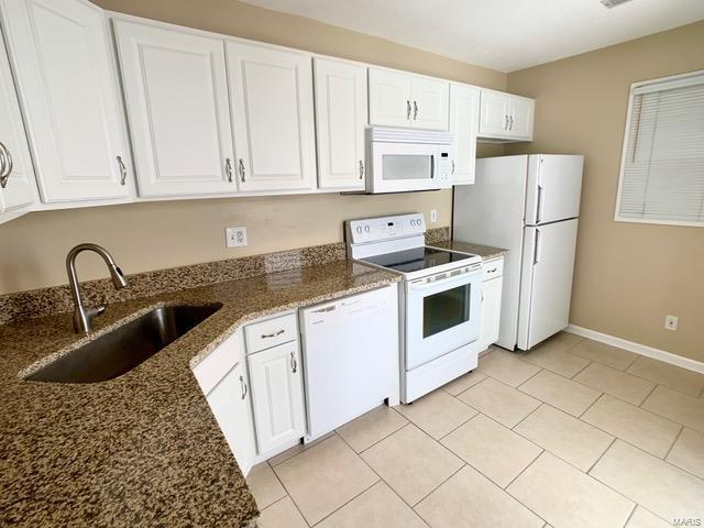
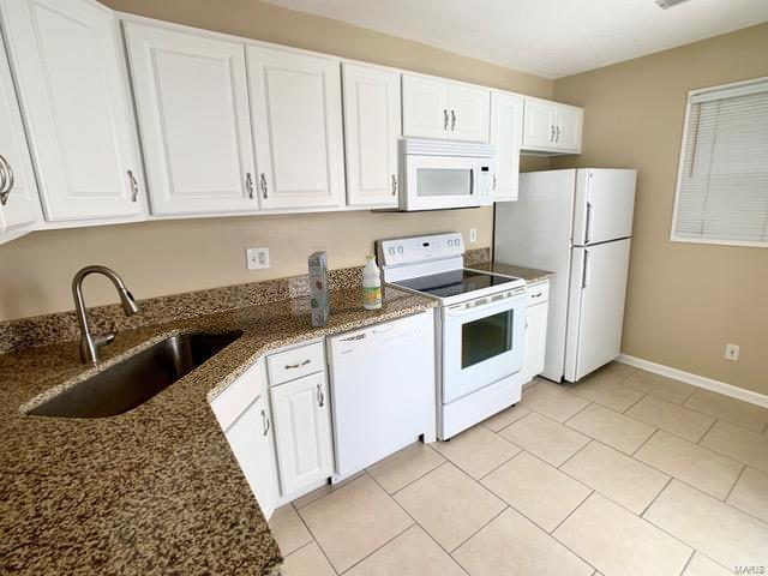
+ cereal box [306,250,331,328]
+ bottle [361,254,383,311]
